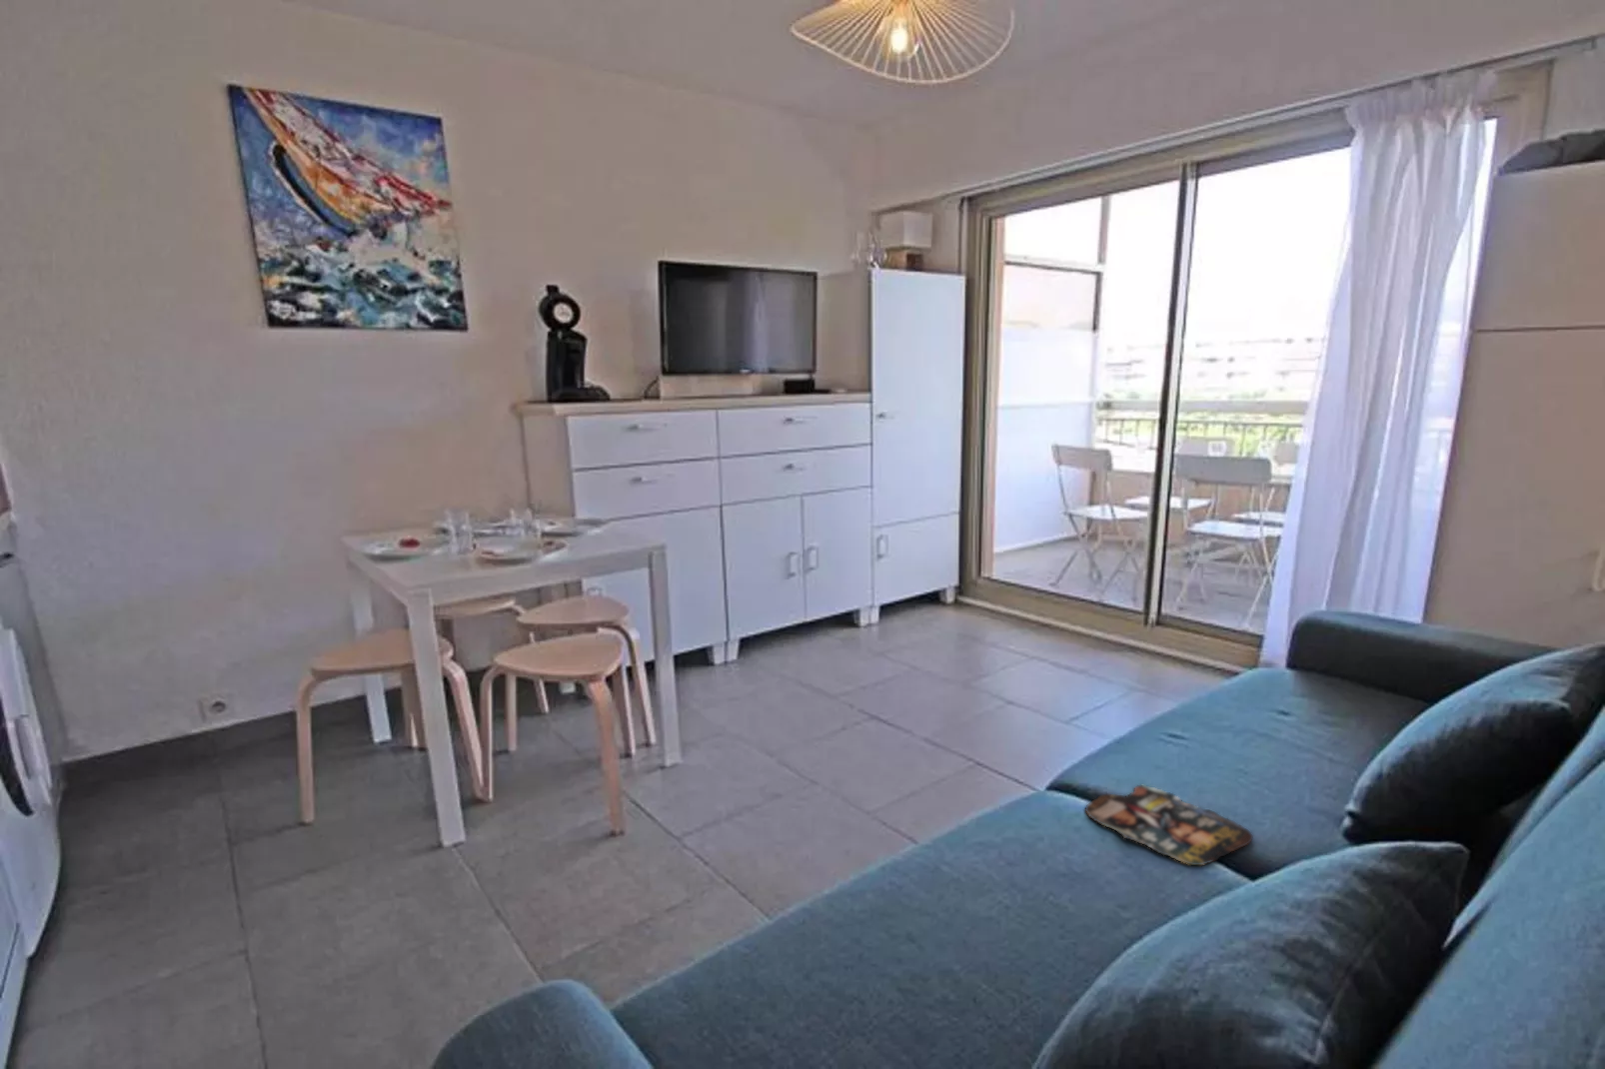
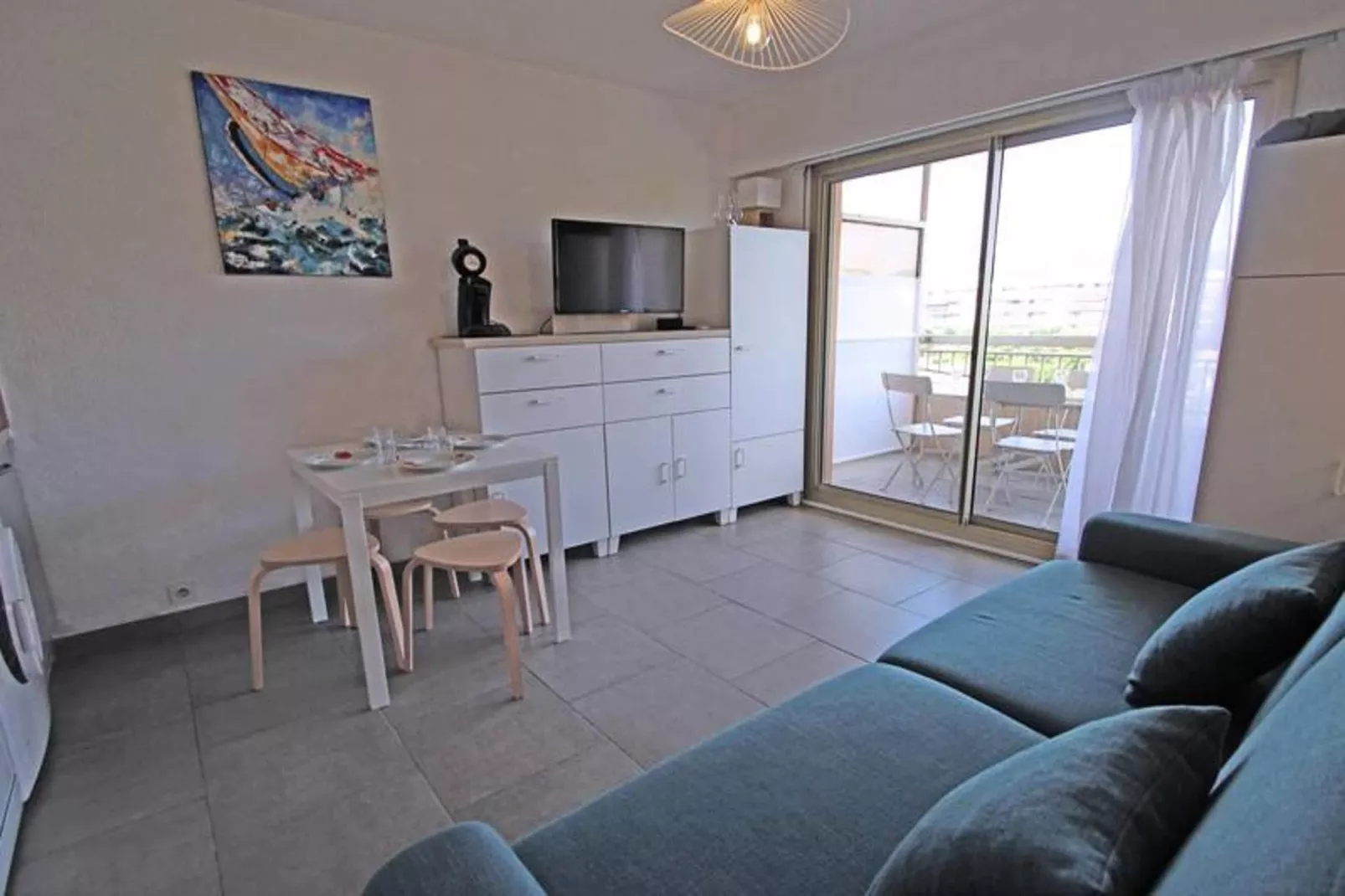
- magazine [1085,784,1254,866]
